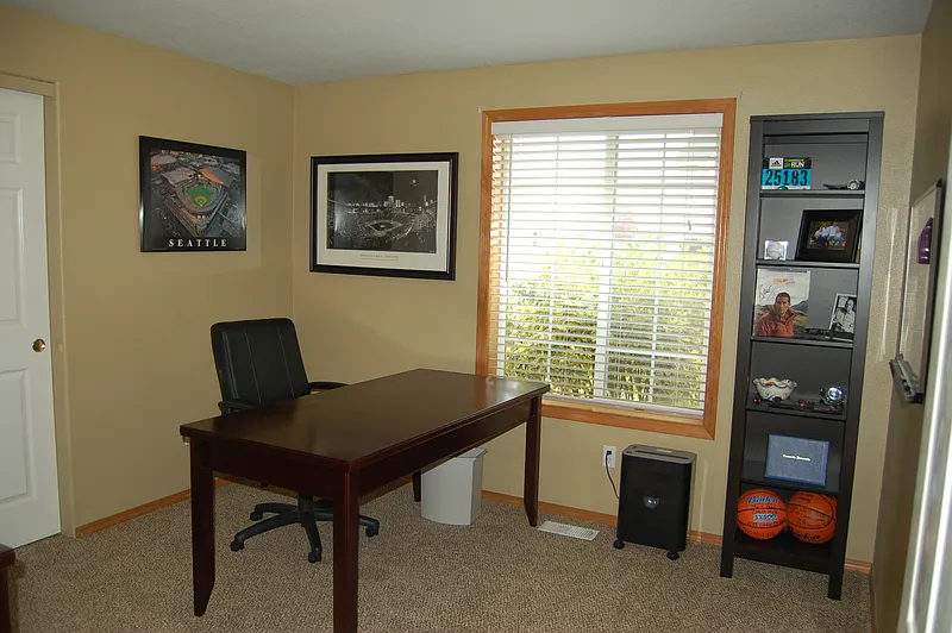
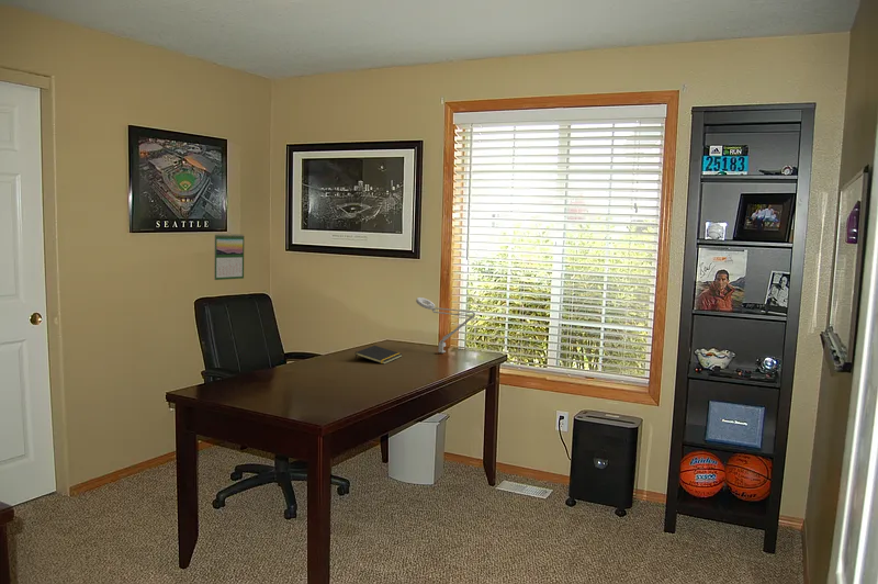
+ notepad [354,345,403,366]
+ calendar [213,233,245,281]
+ desk lamp [415,296,476,355]
